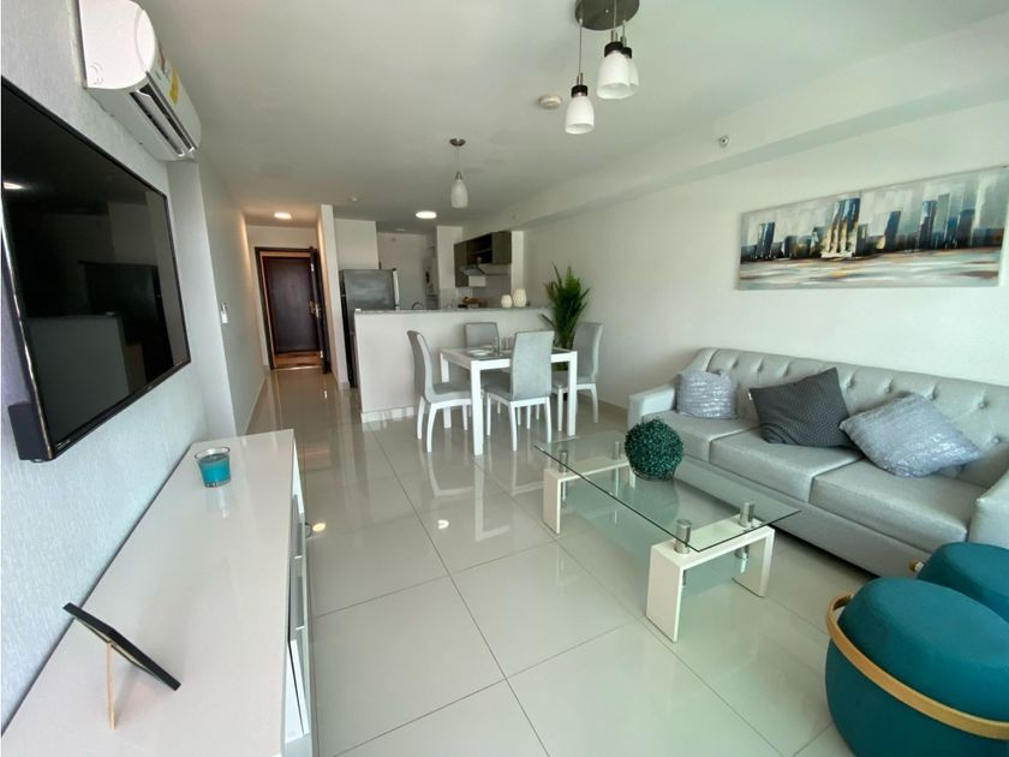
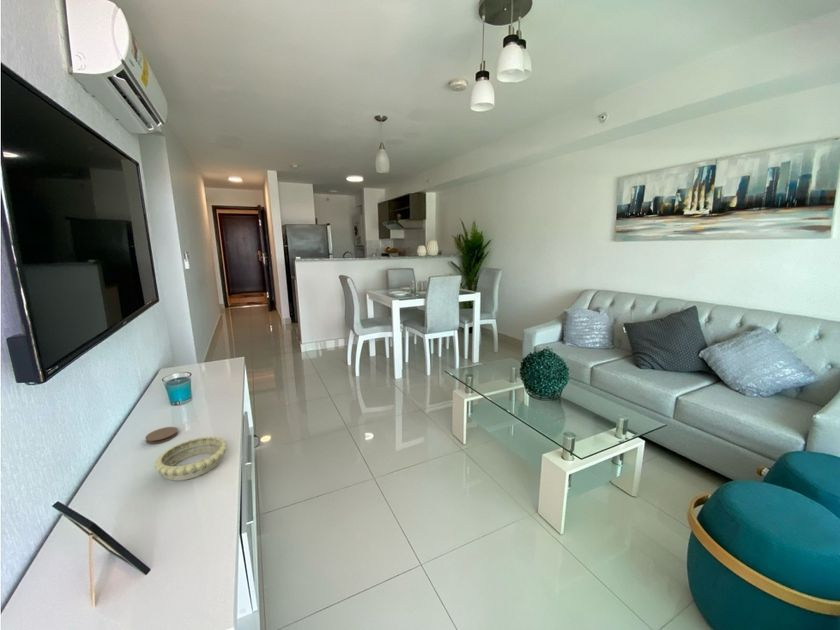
+ decorative bowl [153,436,228,482]
+ coaster [144,426,179,445]
